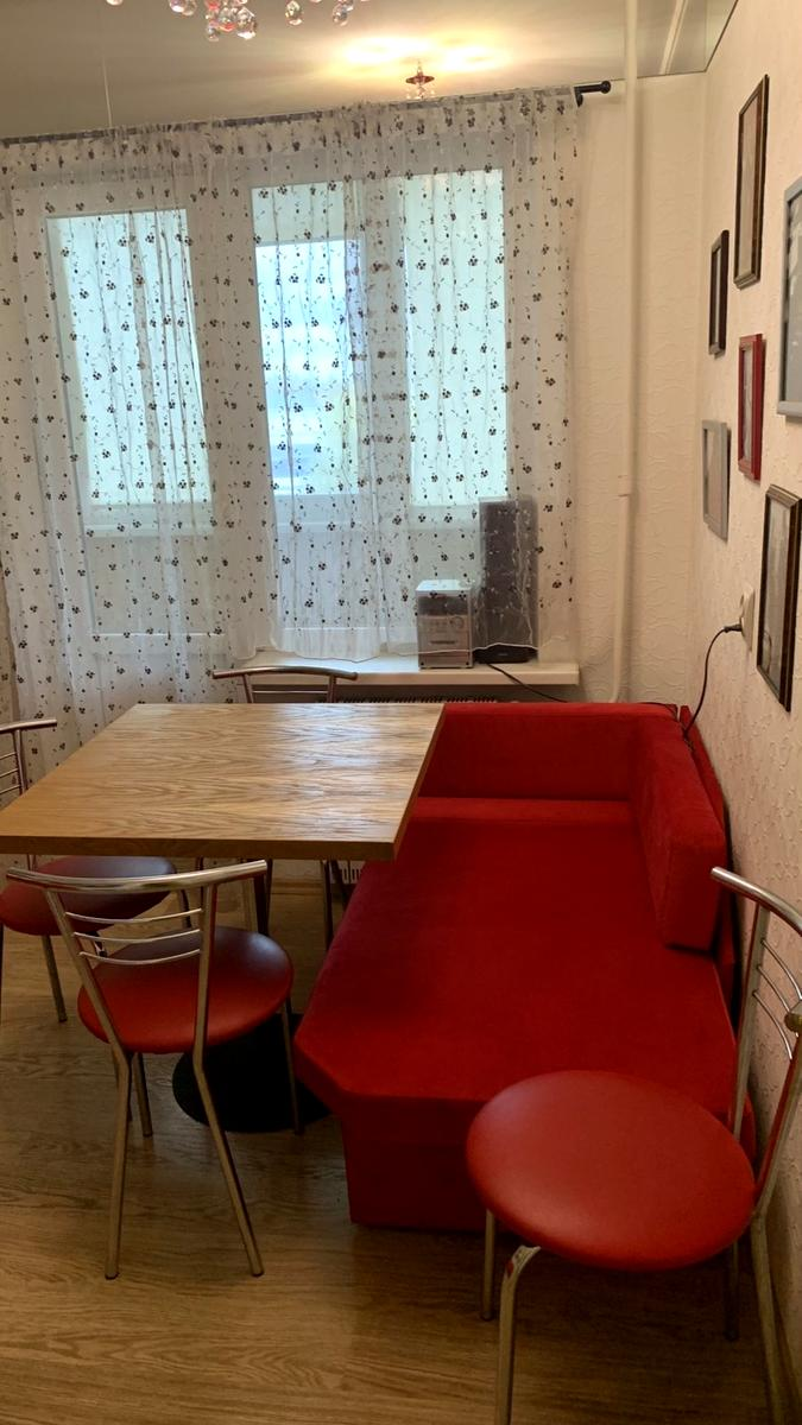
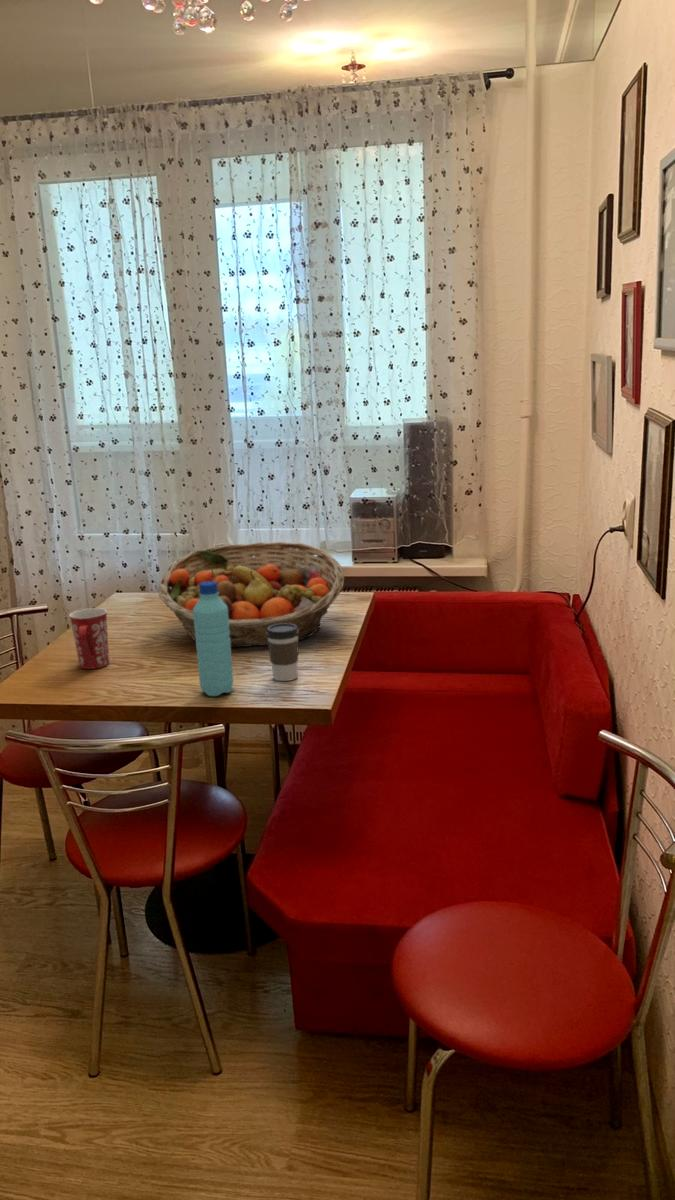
+ mug [68,607,110,670]
+ water bottle [193,581,234,697]
+ coffee cup [266,623,299,682]
+ fruit basket [158,541,345,648]
